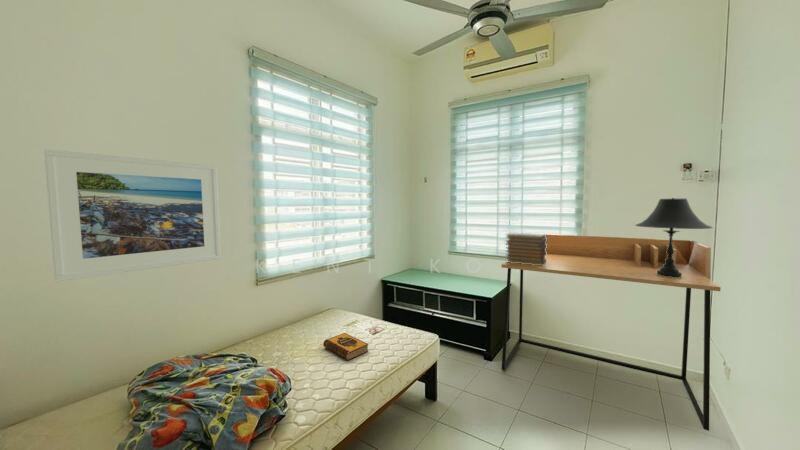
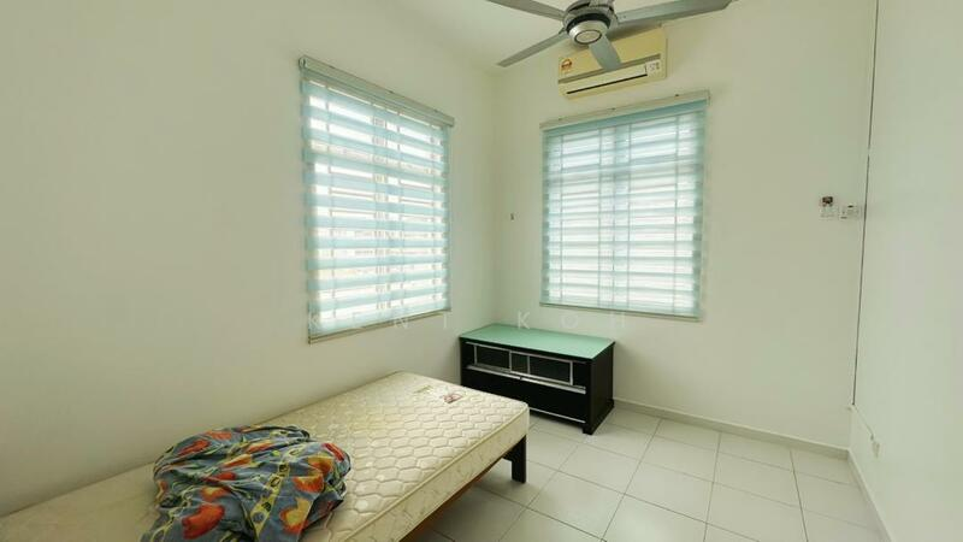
- hardback book [322,332,369,361]
- book stack [504,232,547,265]
- table lamp [634,197,714,278]
- desk [500,233,721,432]
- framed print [43,148,222,283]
